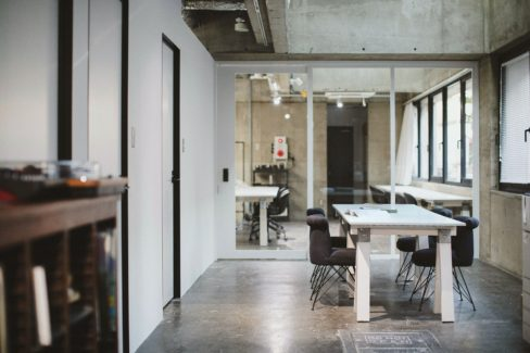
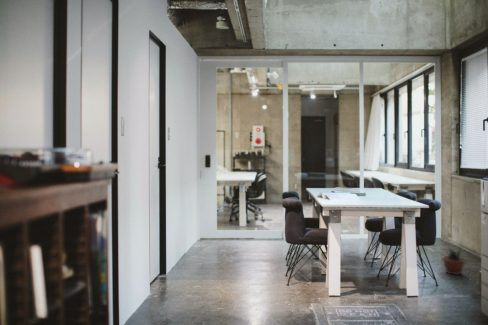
+ potted plant [441,246,472,276]
